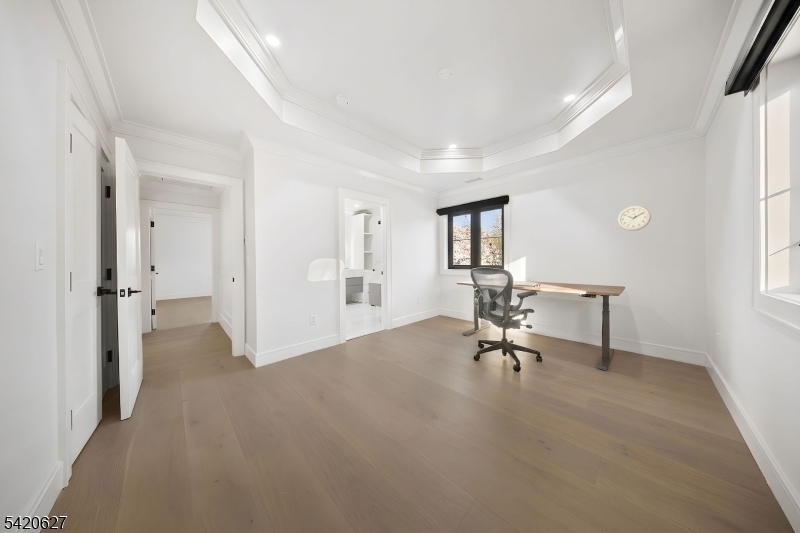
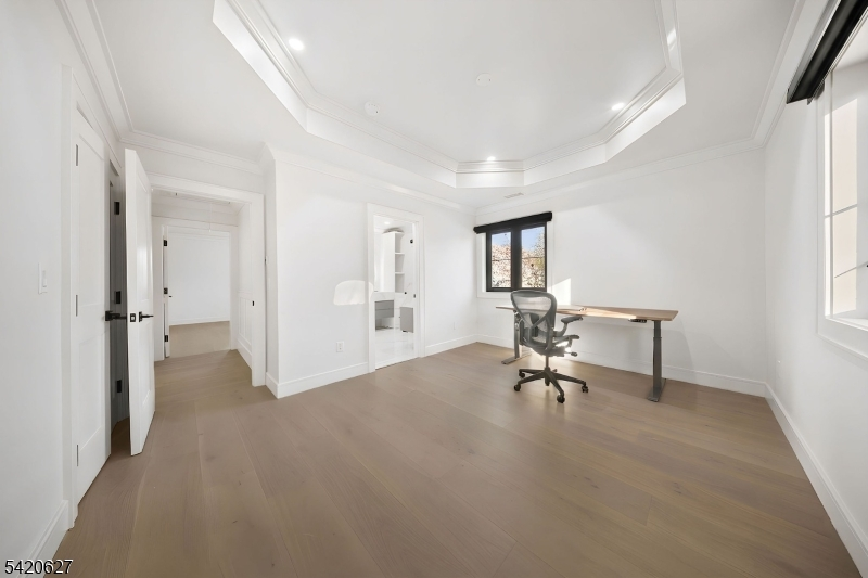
- wall clock [617,205,652,232]
